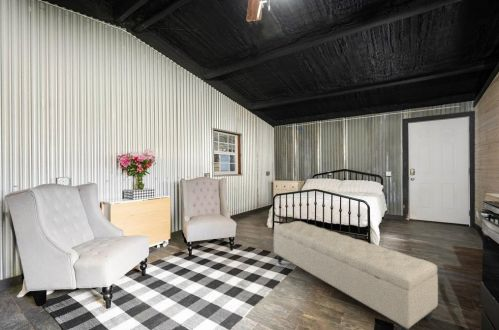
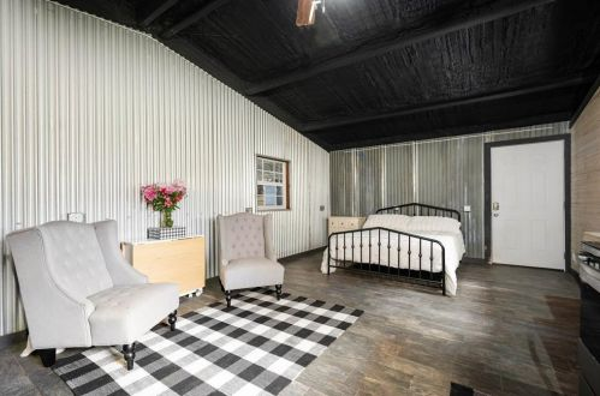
- bench [273,220,439,330]
